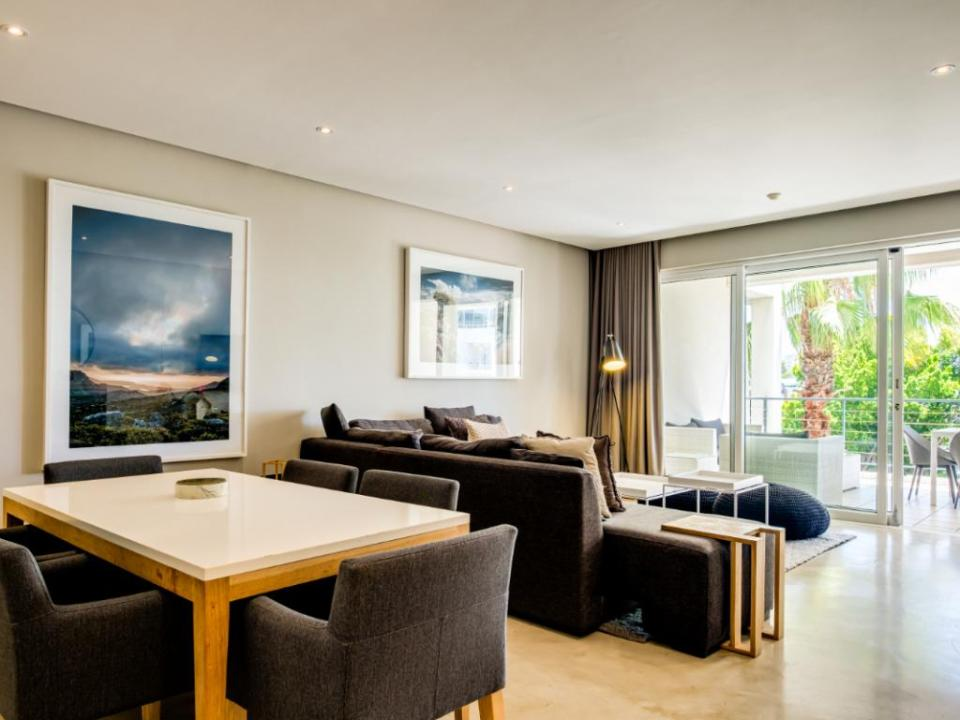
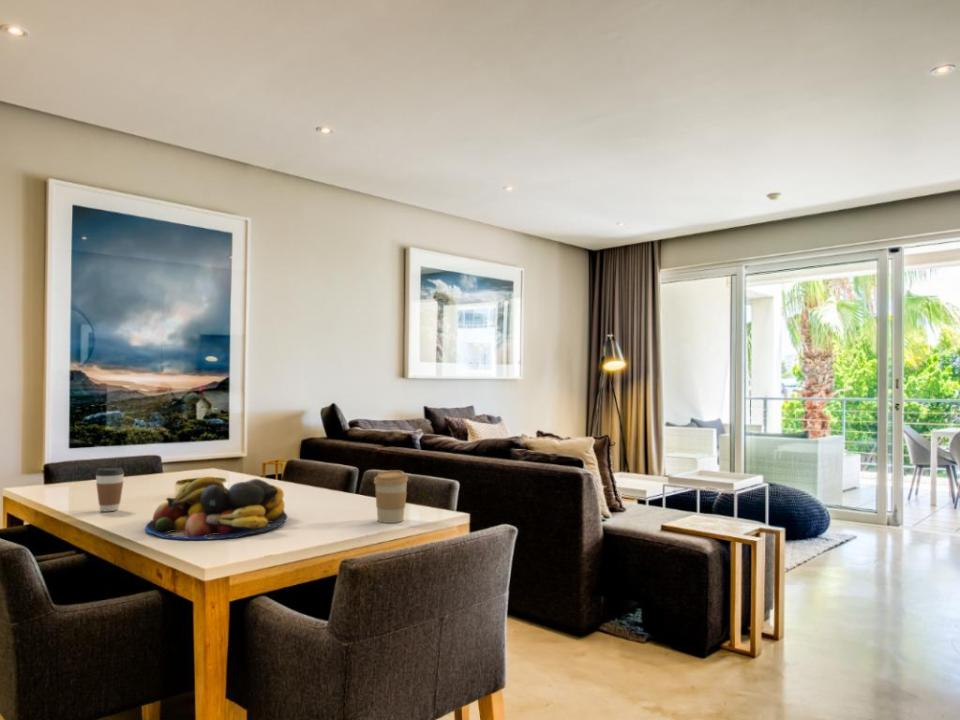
+ fruit bowl [144,476,289,541]
+ coffee cup [95,467,125,513]
+ coffee cup [373,469,409,524]
